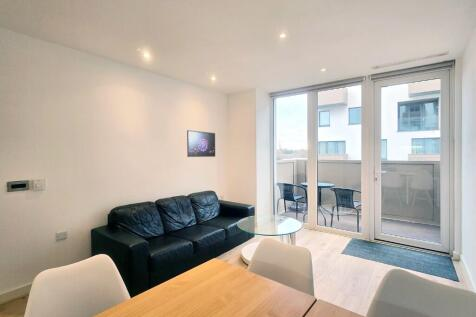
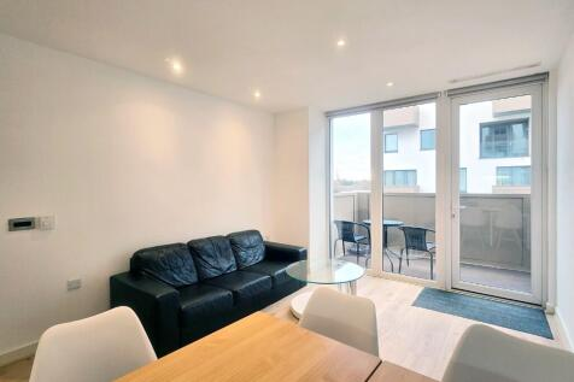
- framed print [186,129,216,158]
